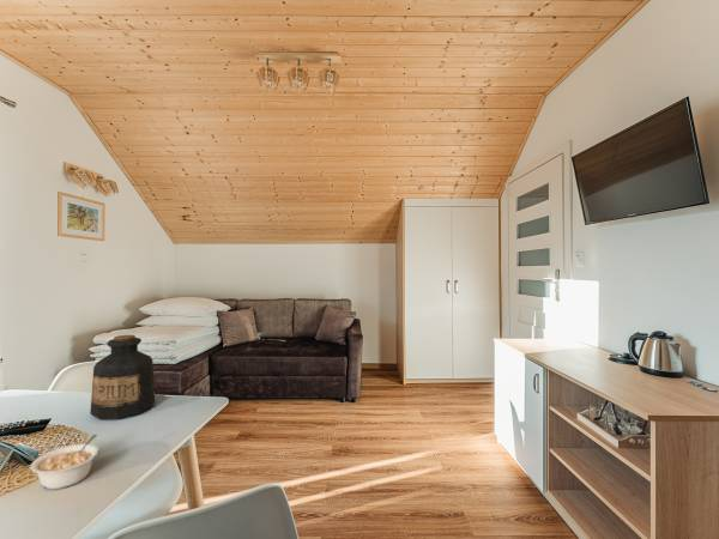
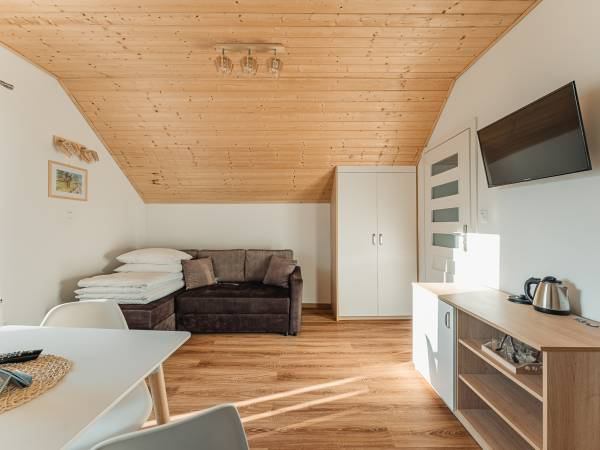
- legume [30,434,101,490]
- bottle [89,334,156,420]
